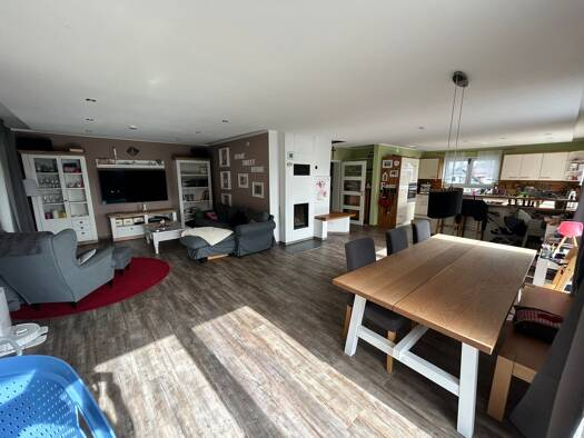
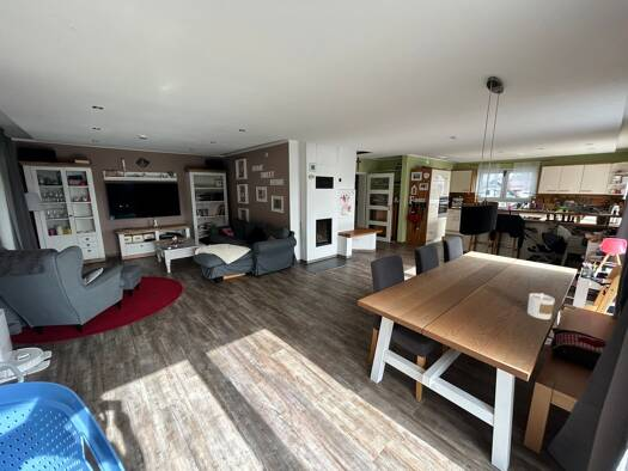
+ candle [526,292,556,320]
